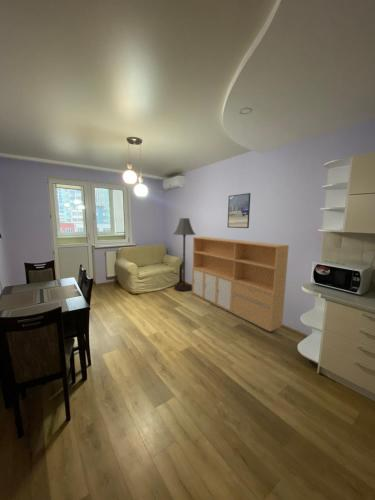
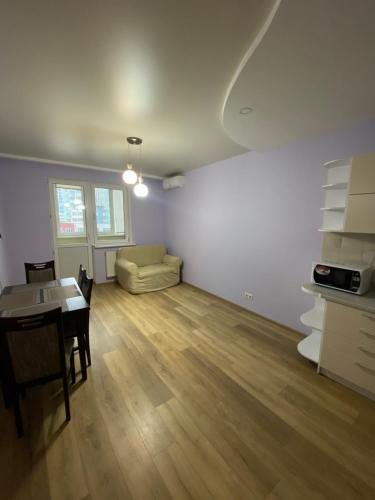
- storage cabinet [191,236,290,333]
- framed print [227,192,251,229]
- floor lamp [172,217,197,292]
